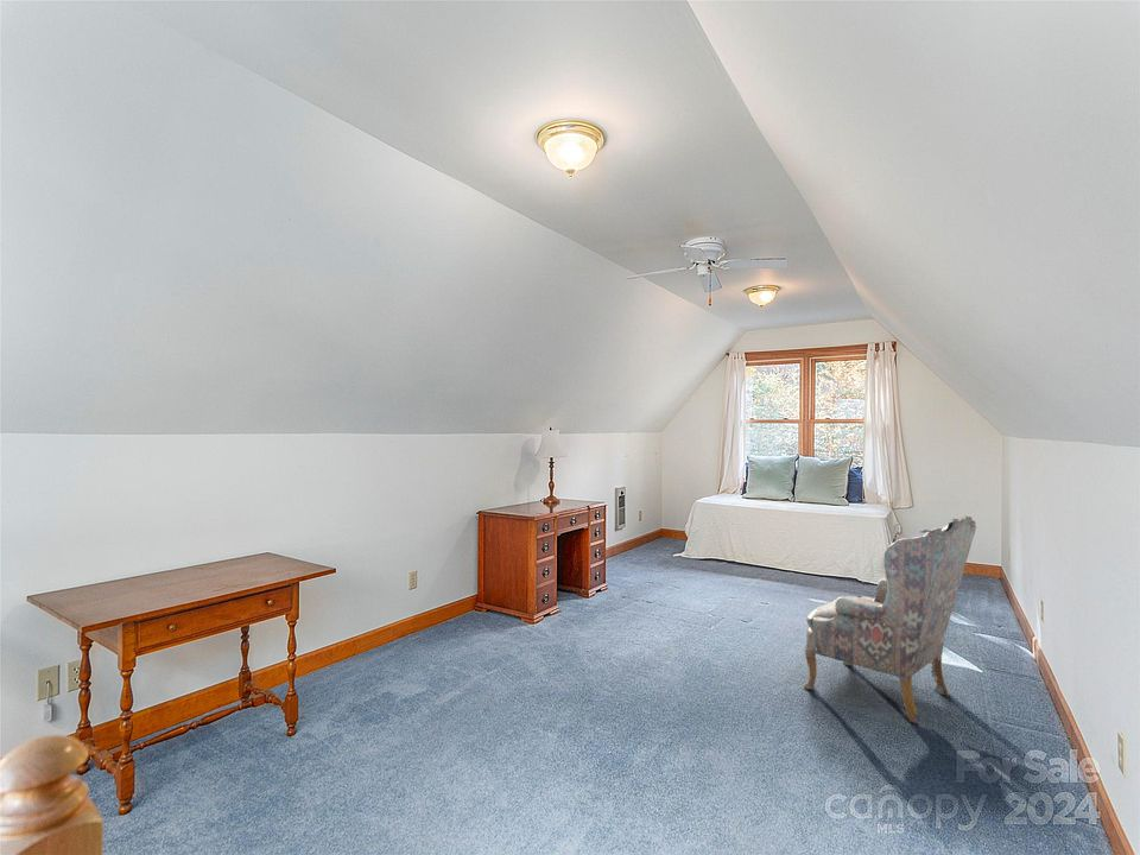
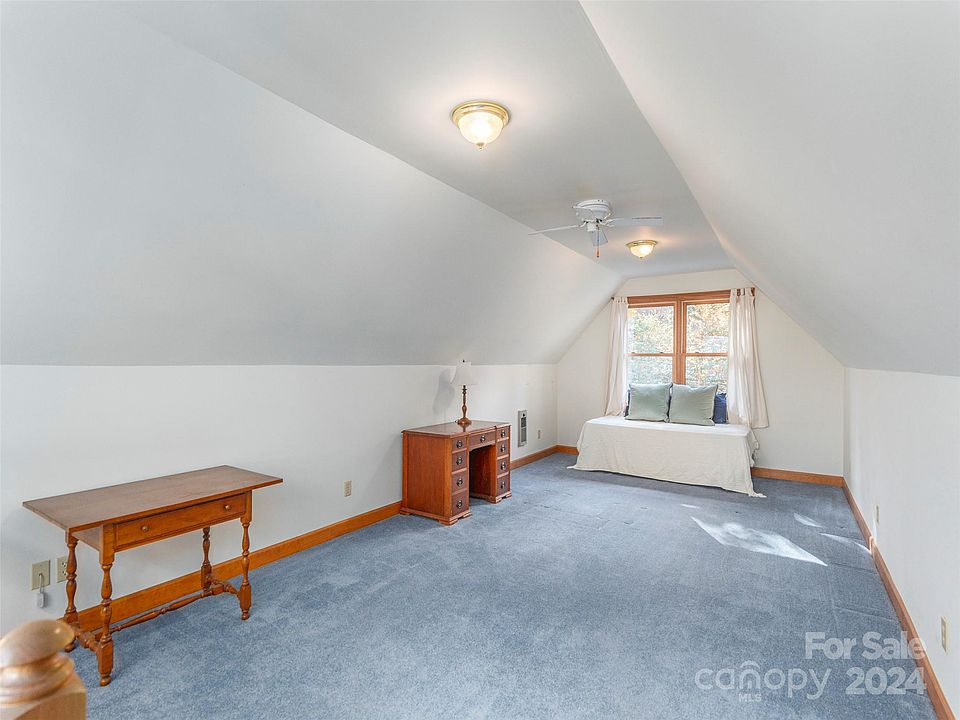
- armchair [803,515,977,724]
